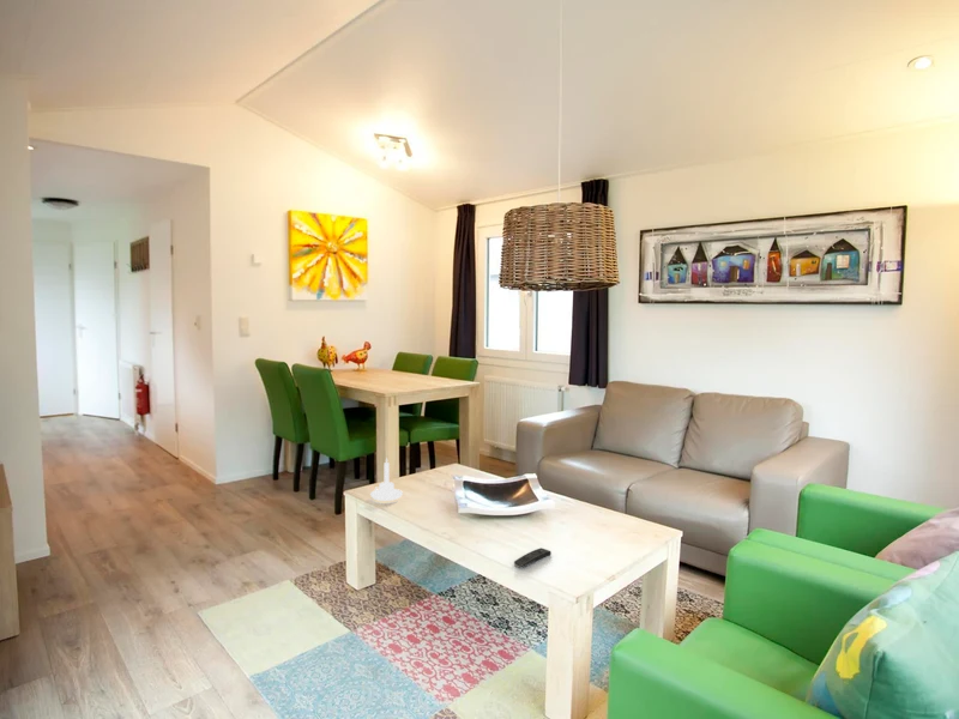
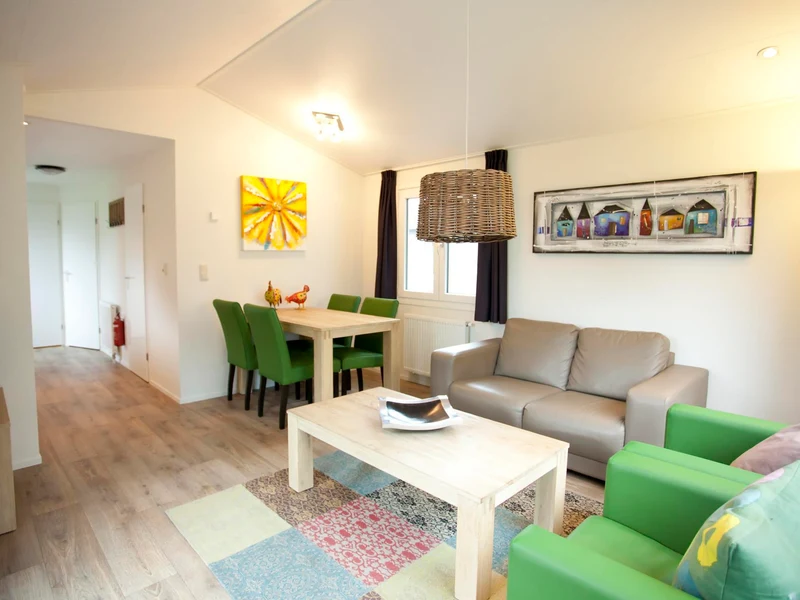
- candle holder [369,455,404,502]
- remote control [513,546,553,569]
